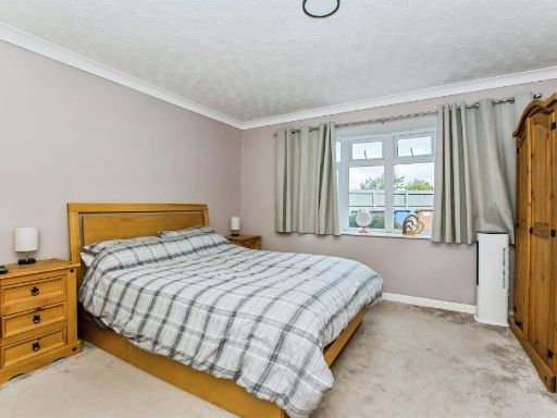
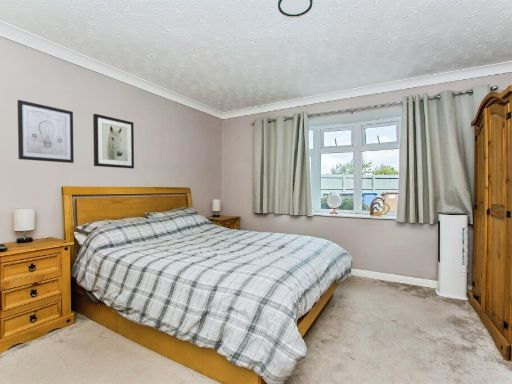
+ wall art [17,99,75,164]
+ wall art [92,113,135,170]
